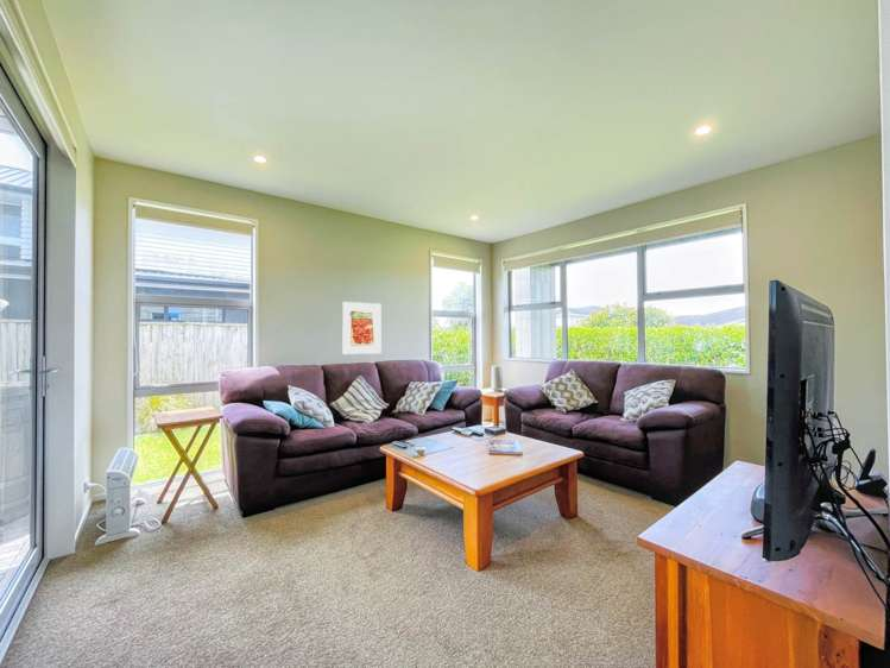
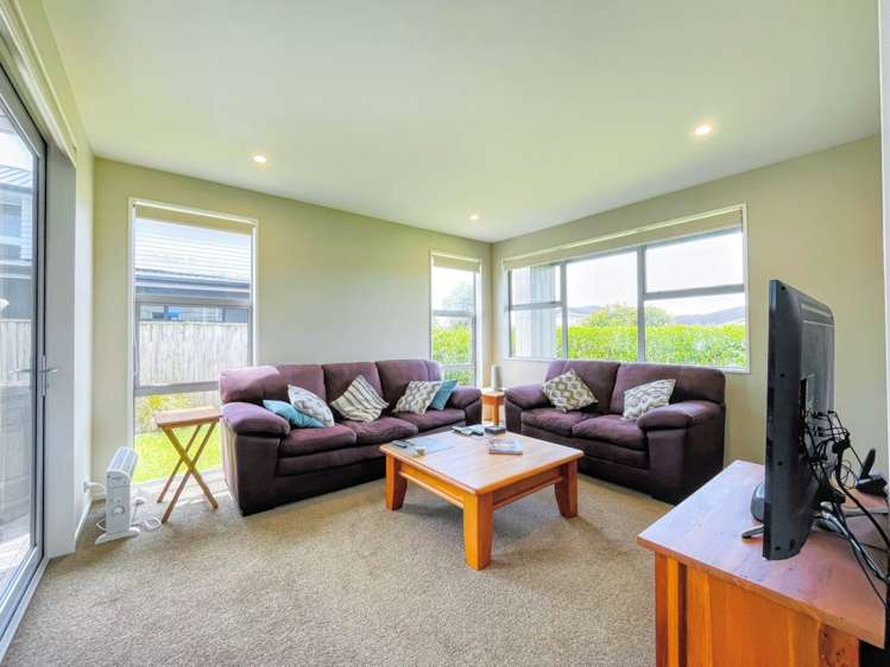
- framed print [341,301,383,355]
